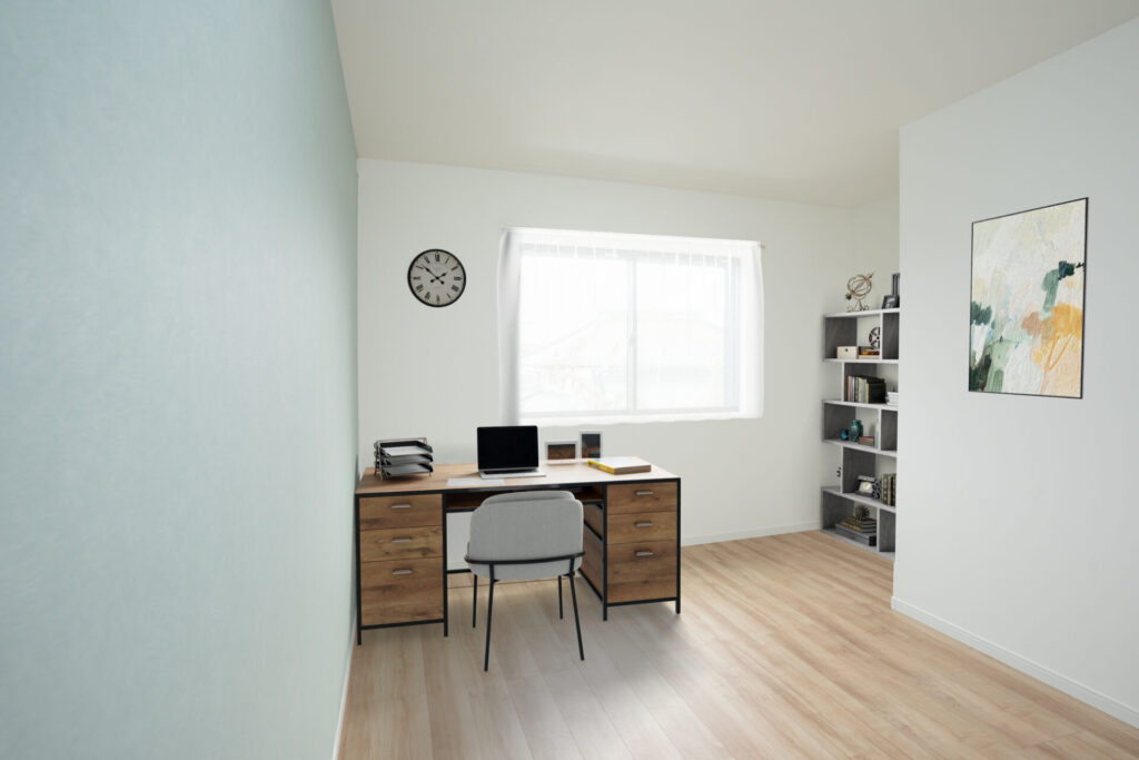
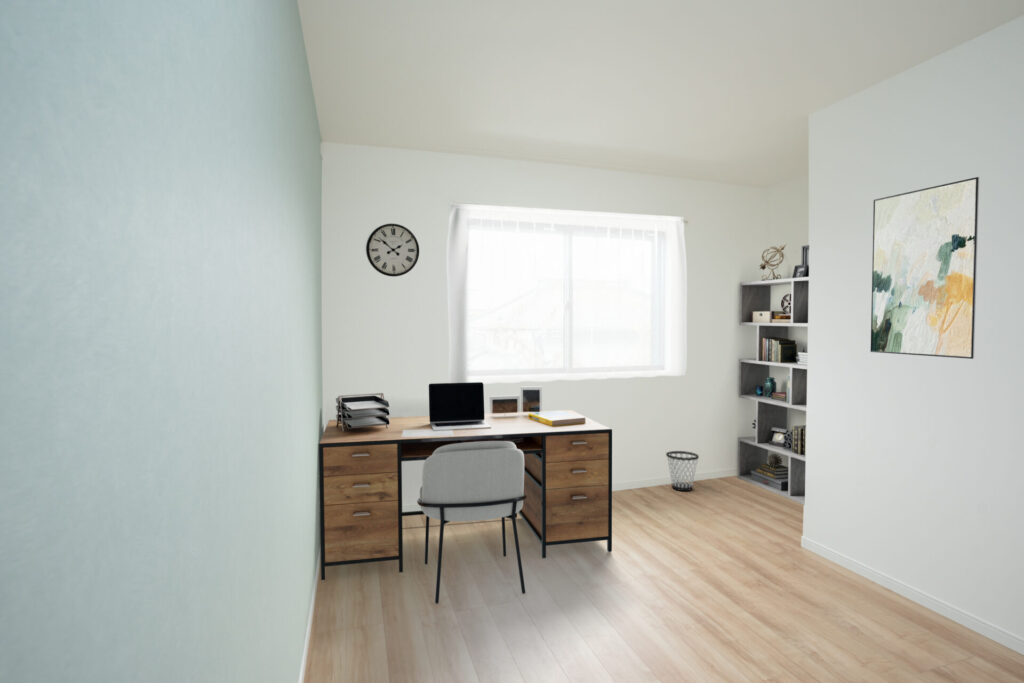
+ wastebasket [665,450,700,492]
